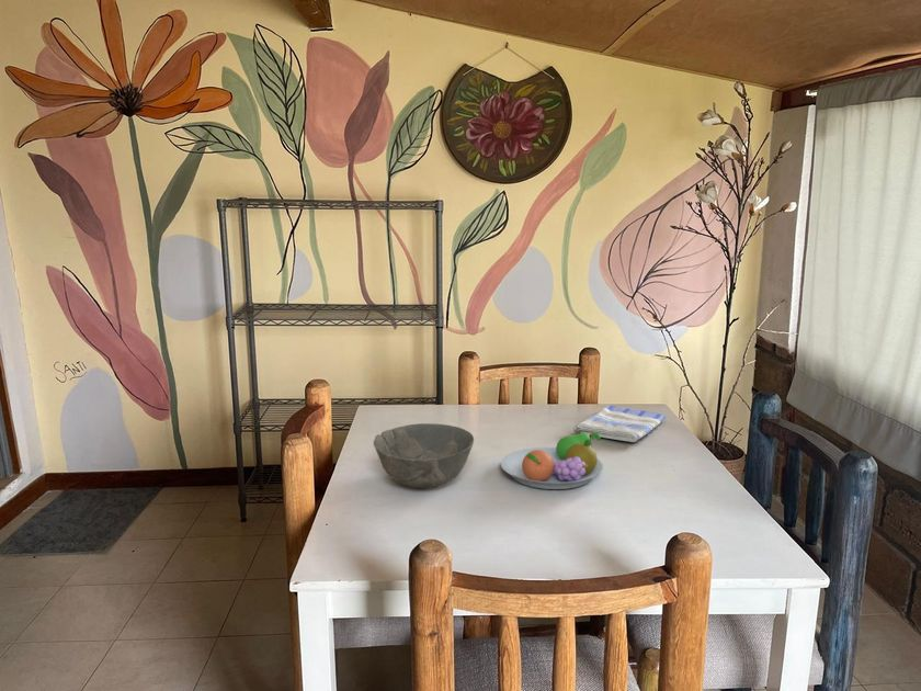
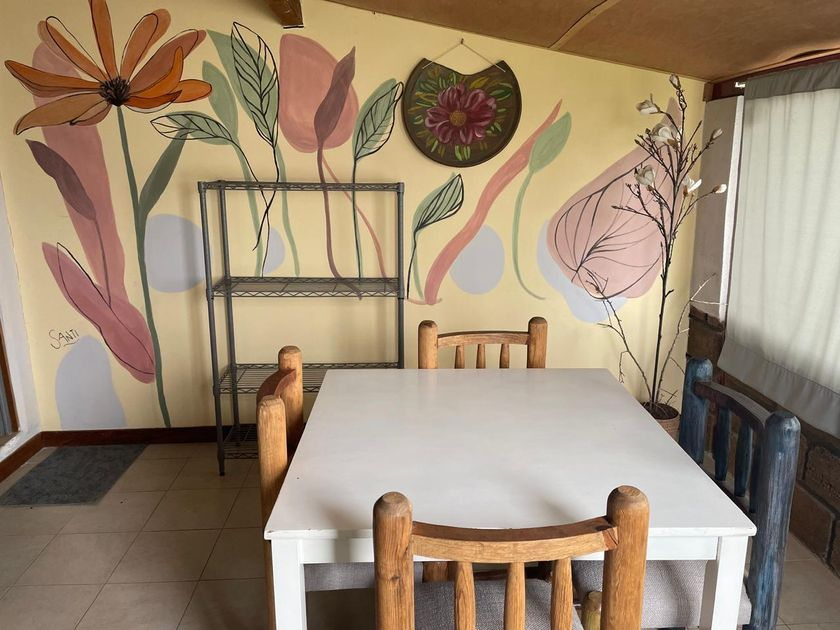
- fruit bowl [500,432,604,490]
- dish towel [573,404,667,443]
- bowl [373,422,475,489]
